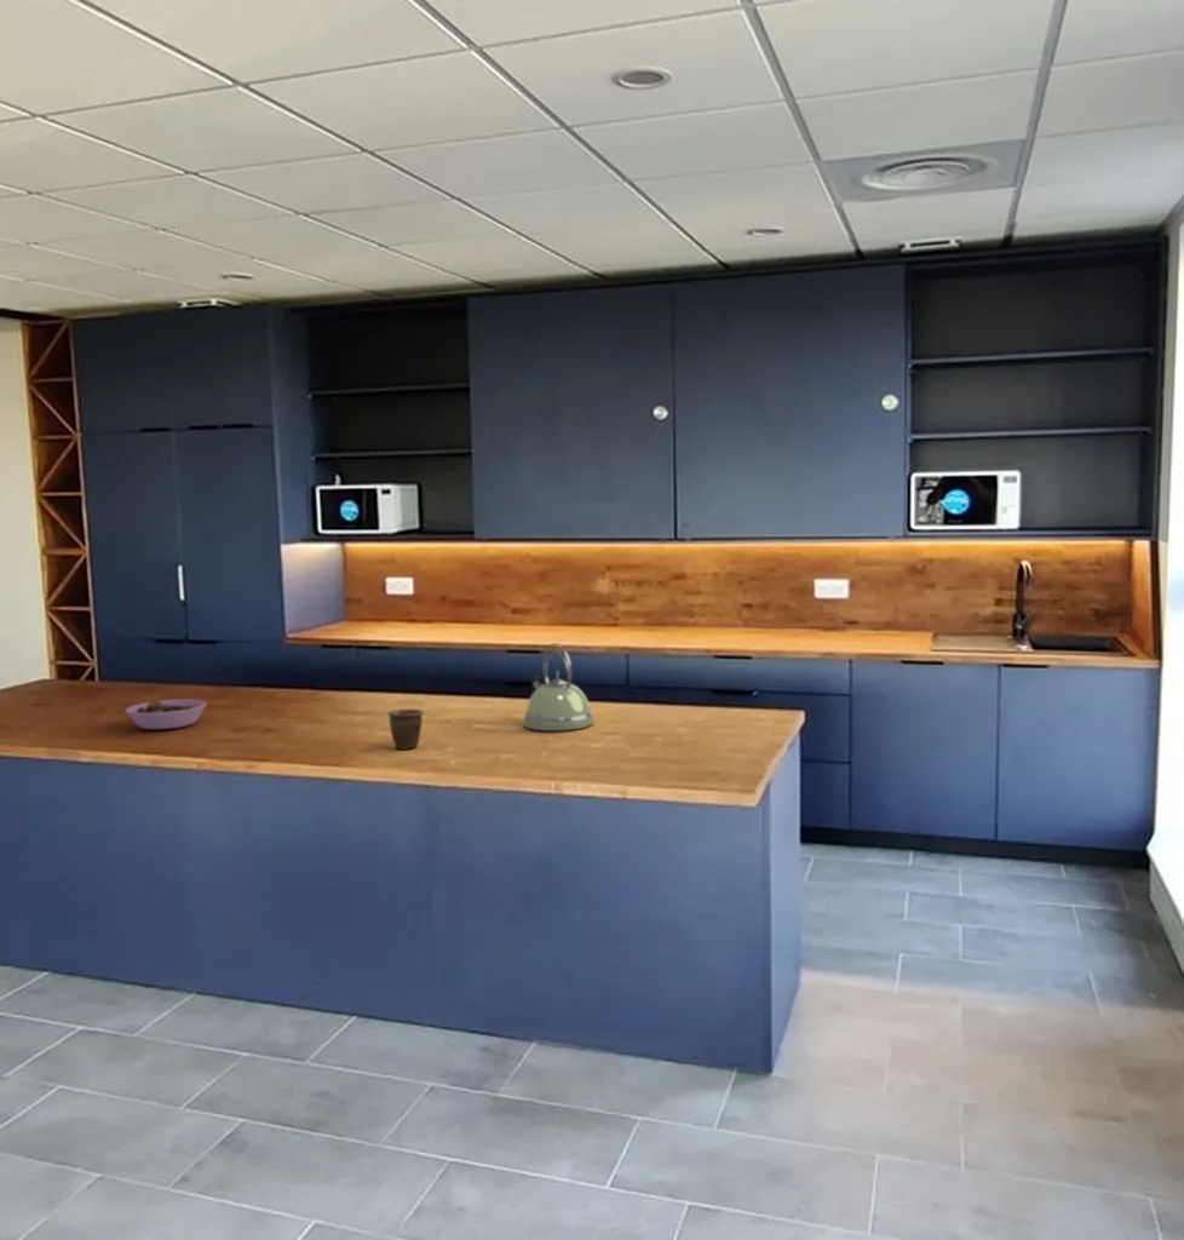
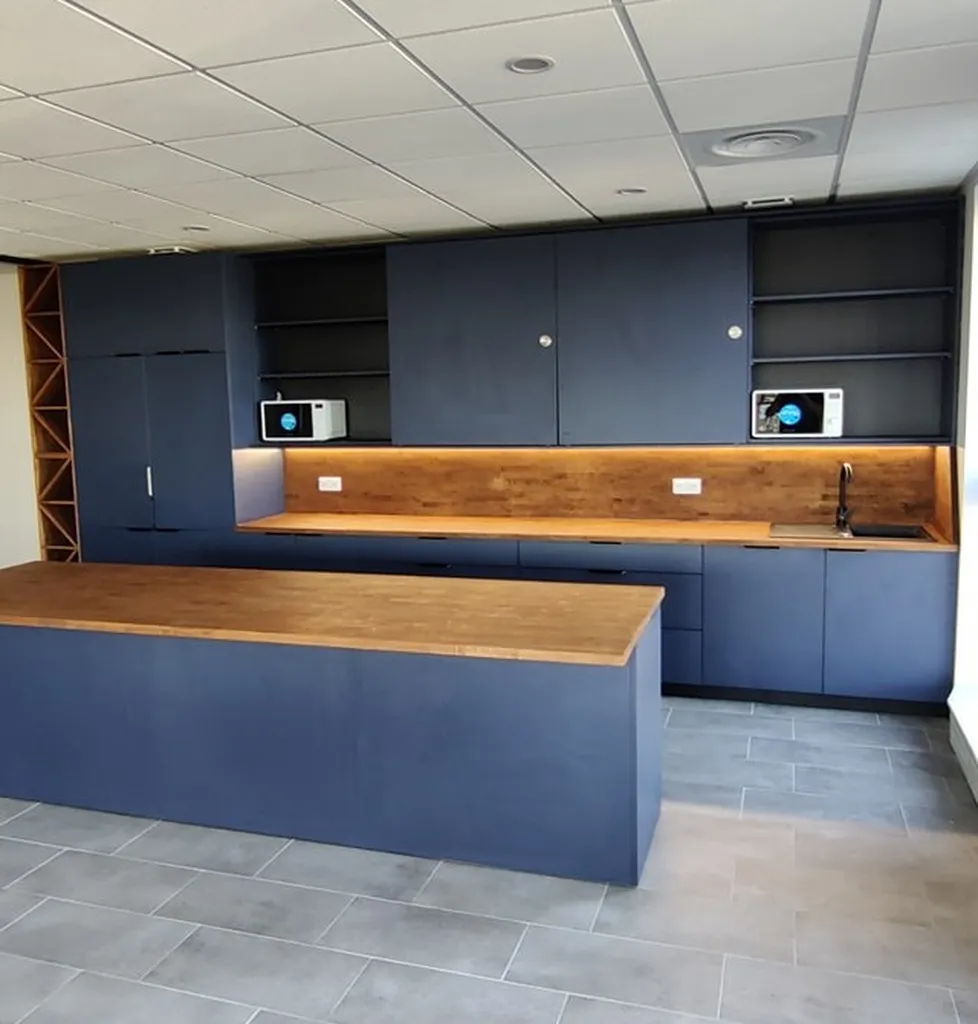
- bowl [125,699,207,730]
- mug [386,708,425,751]
- kettle [522,642,596,731]
